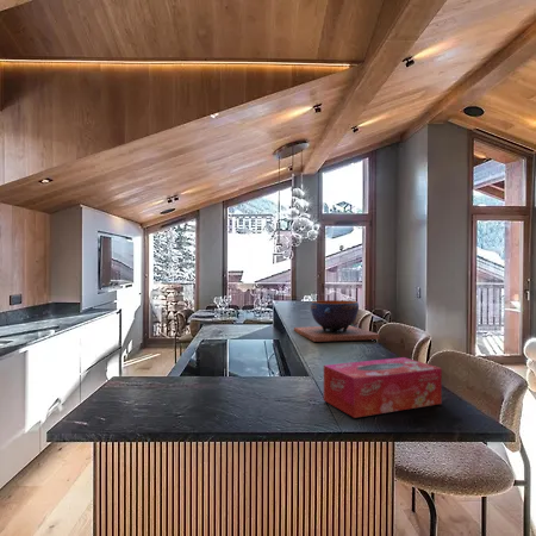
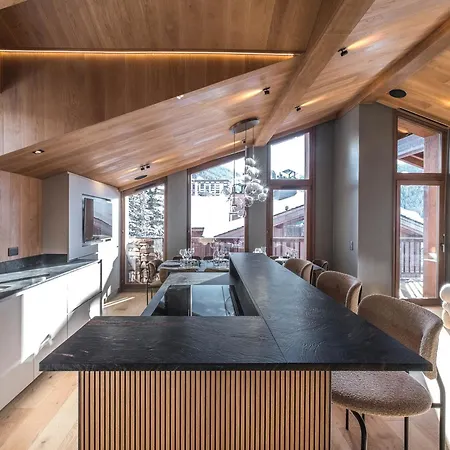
- tissue box [323,356,443,419]
- decorative bowl [293,299,381,343]
